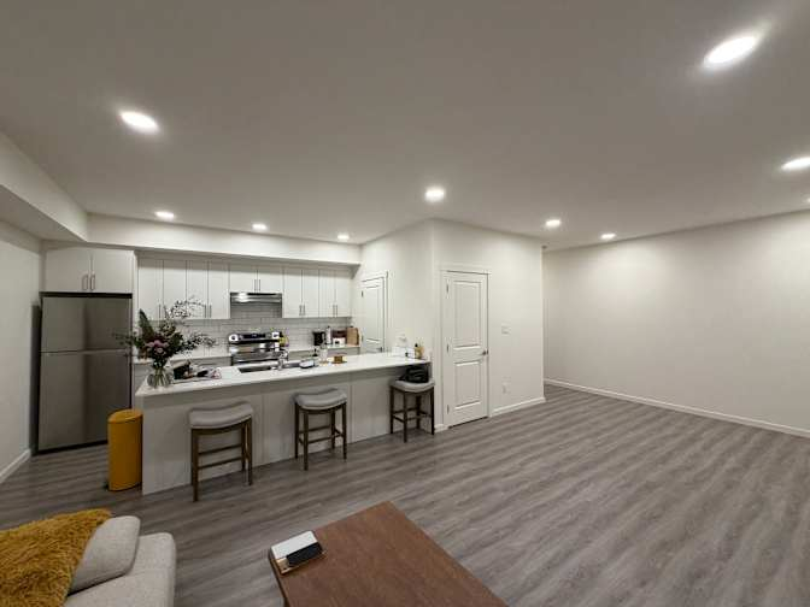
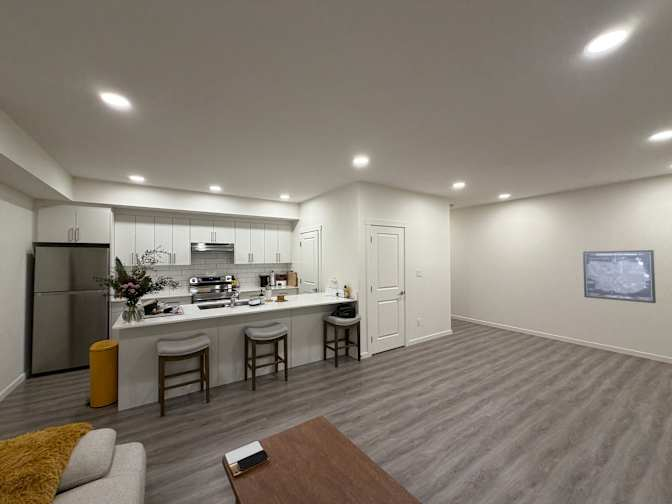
+ wall art [582,249,657,304]
